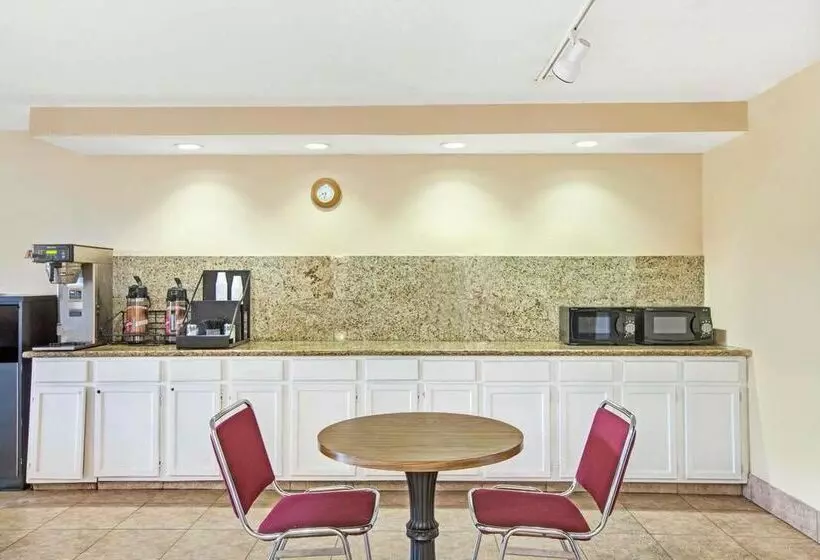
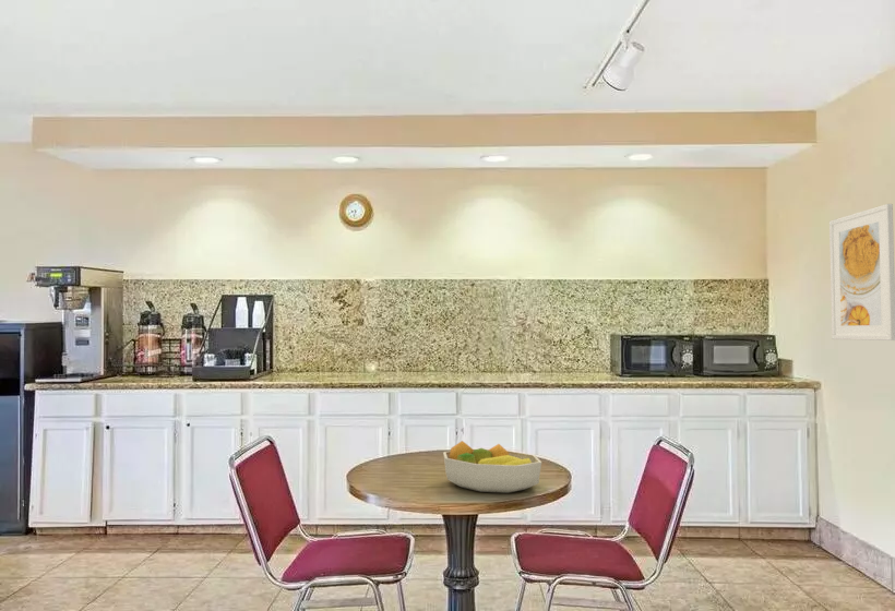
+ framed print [828,203,895,342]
+ fruit bowl [442,440,542,494]
